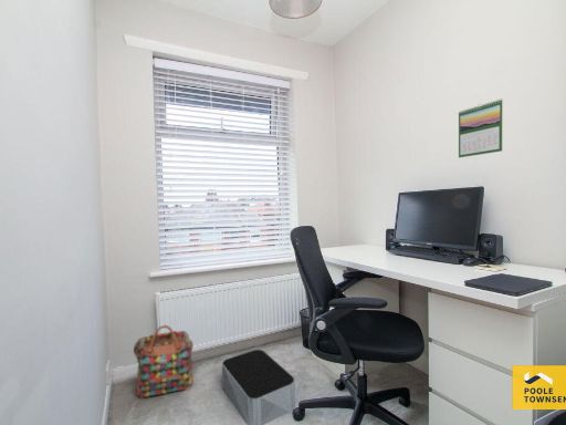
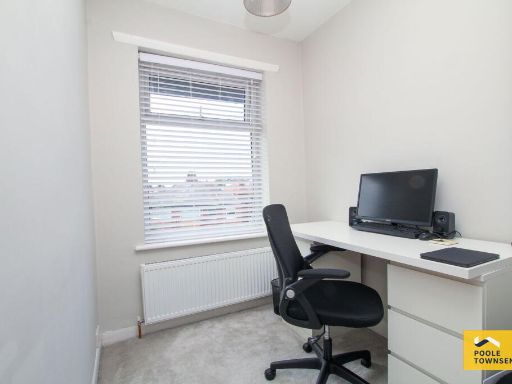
- storage bin [221,349,296,425]
- calendar [458,97,504,158]
- backpack [133,324,195,400]
